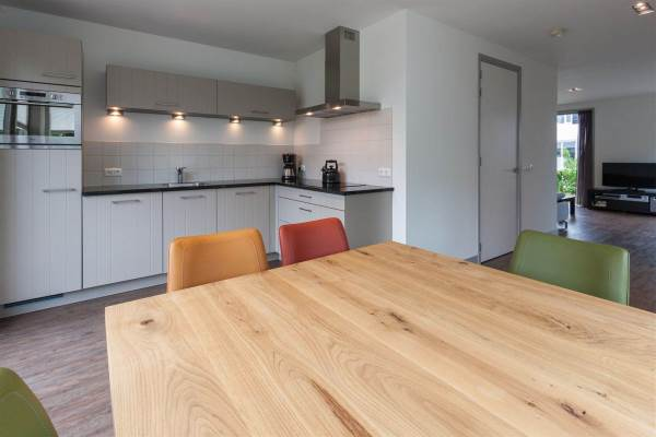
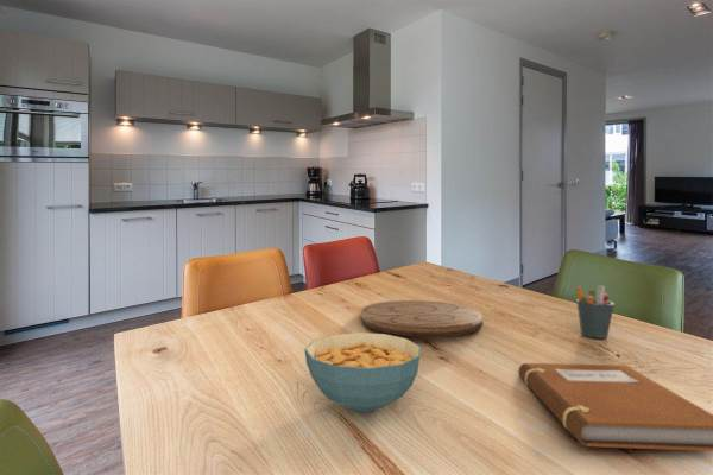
+ notebook [518,362,713,452]
+ pen holder [574,285,616,340]
+ cereal bowl [303,331,422,413]
+ cutting board [360,299,484,338]
